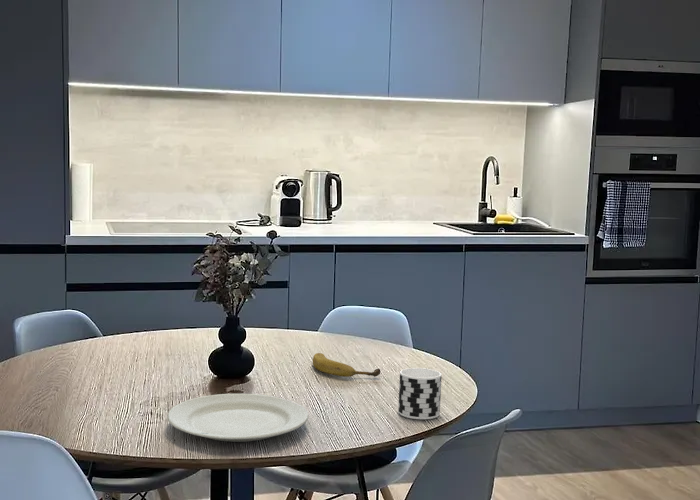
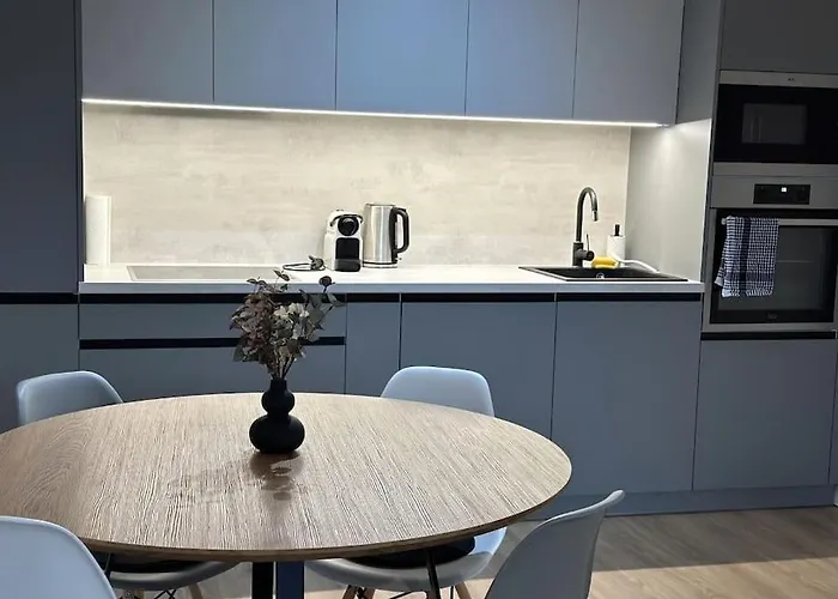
- chinaware [166,393,310,443]
- cup [397,367,443,420]
- fruit [312,352,381,378]
